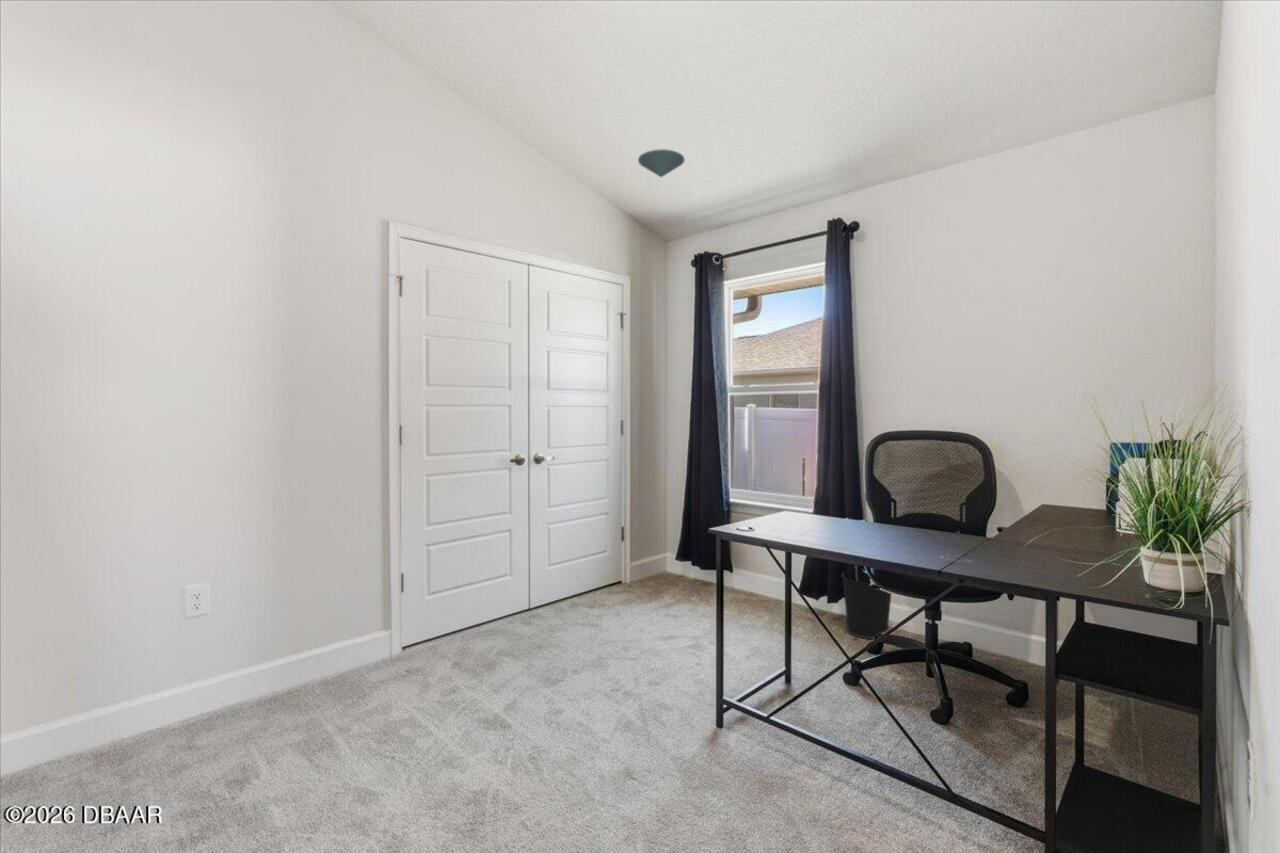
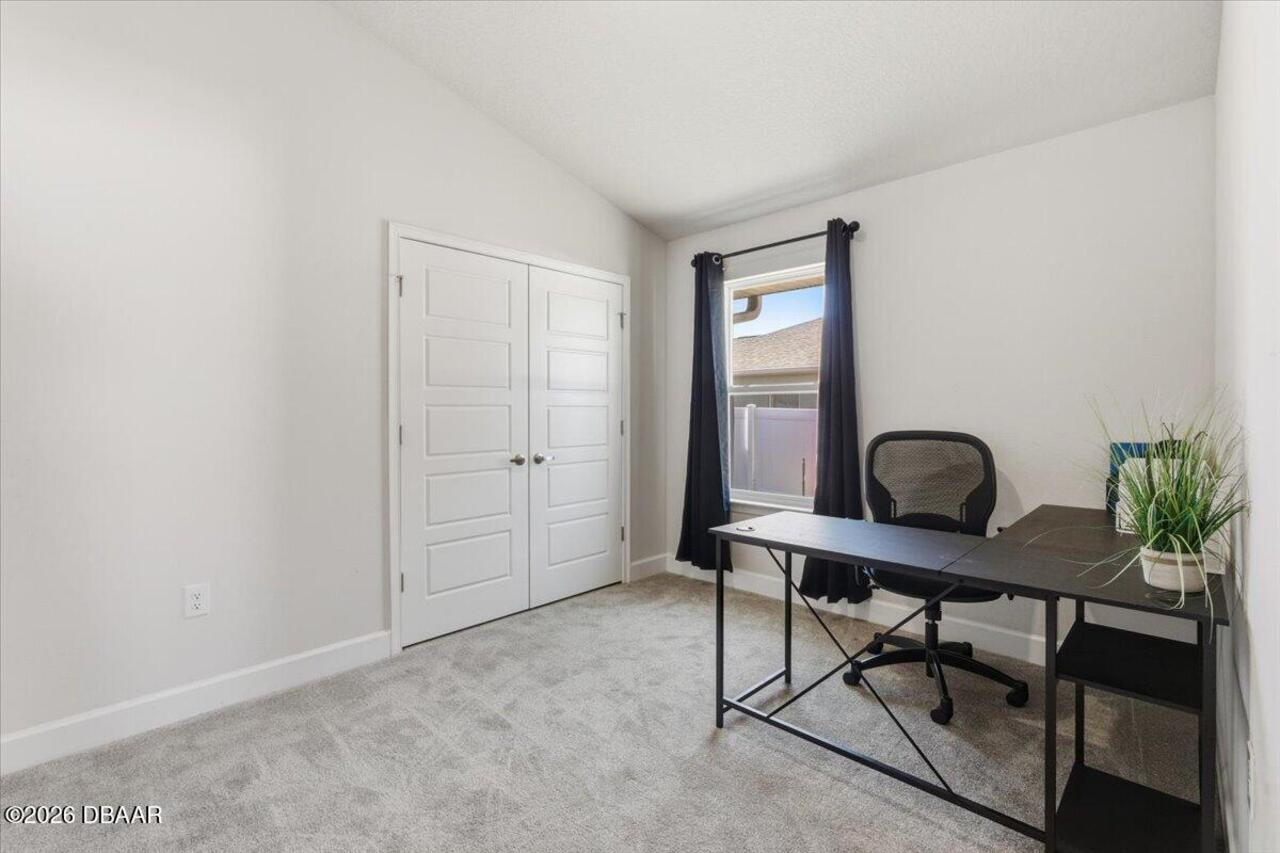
- wastebasket [841,572,892,640]
- ceiling light fixture [637,148,686,178]
